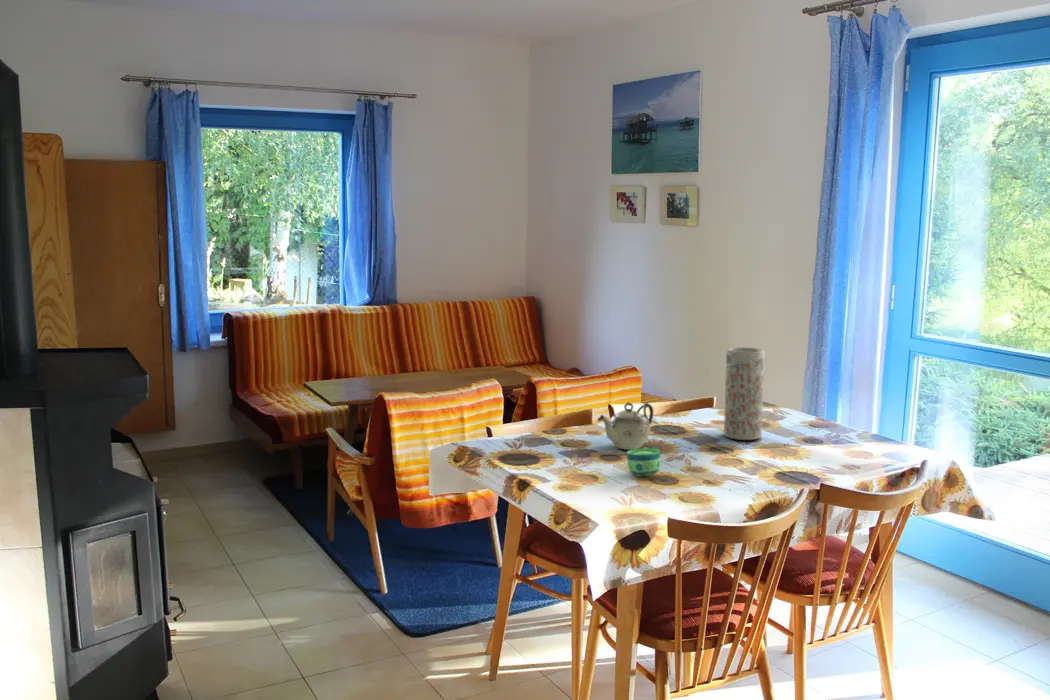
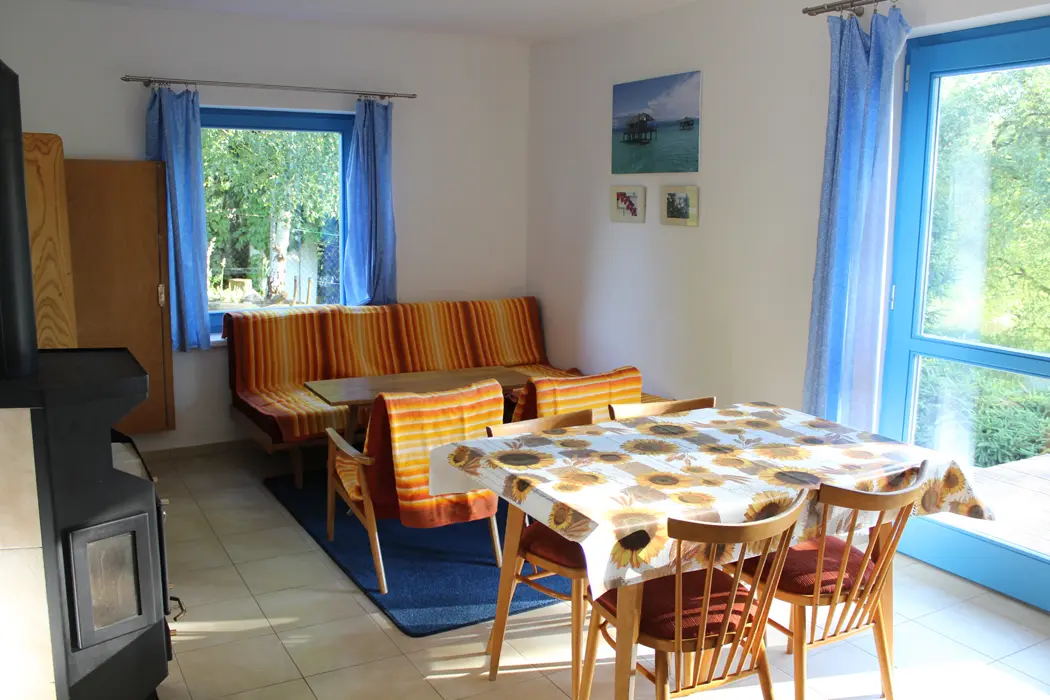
- teapot [597,401,654,451]
- cup [626,447,662,477]
- vase [723,346,766,441]
